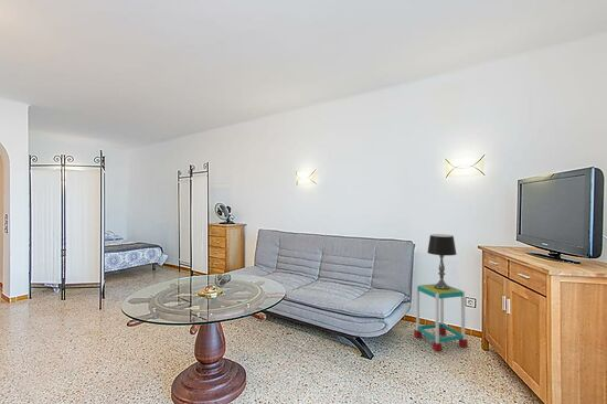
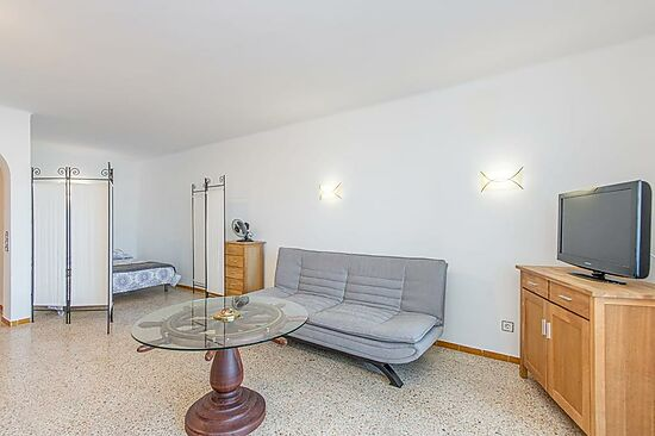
- table lamp [426,233,458,289]
- side table [413,283,469,352]
